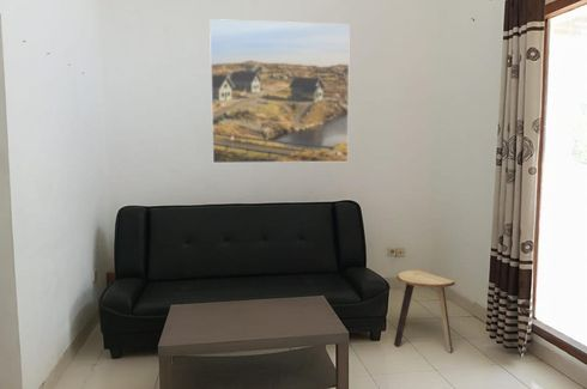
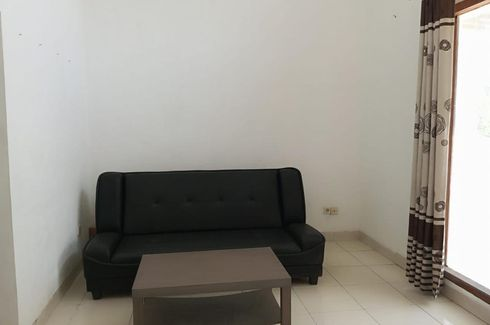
- stool [393,269,456,353]
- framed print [208,18,351,164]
